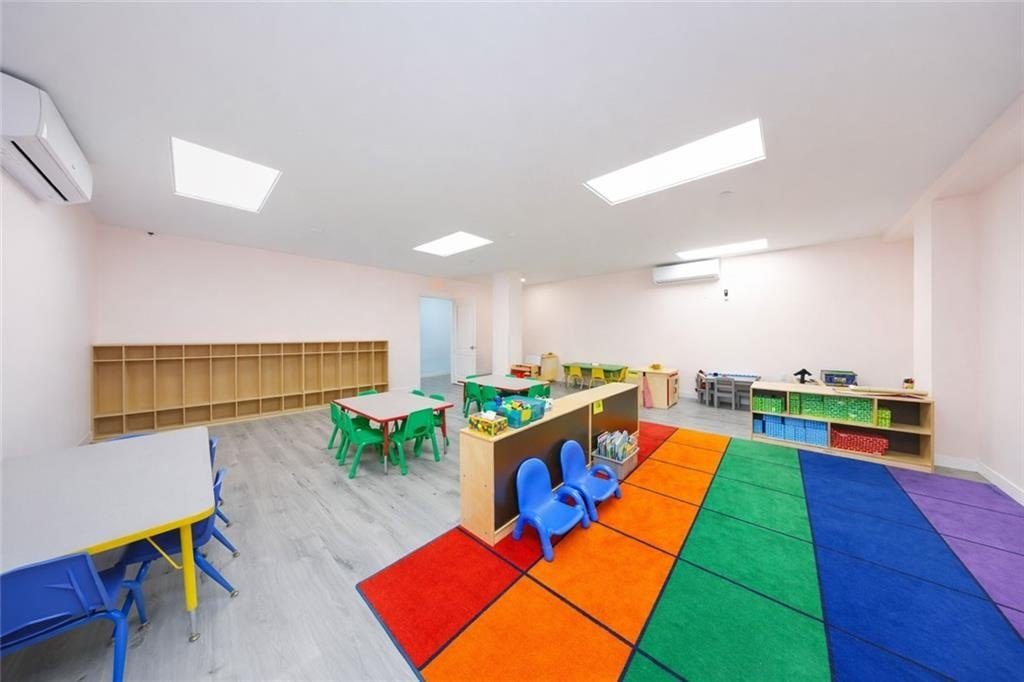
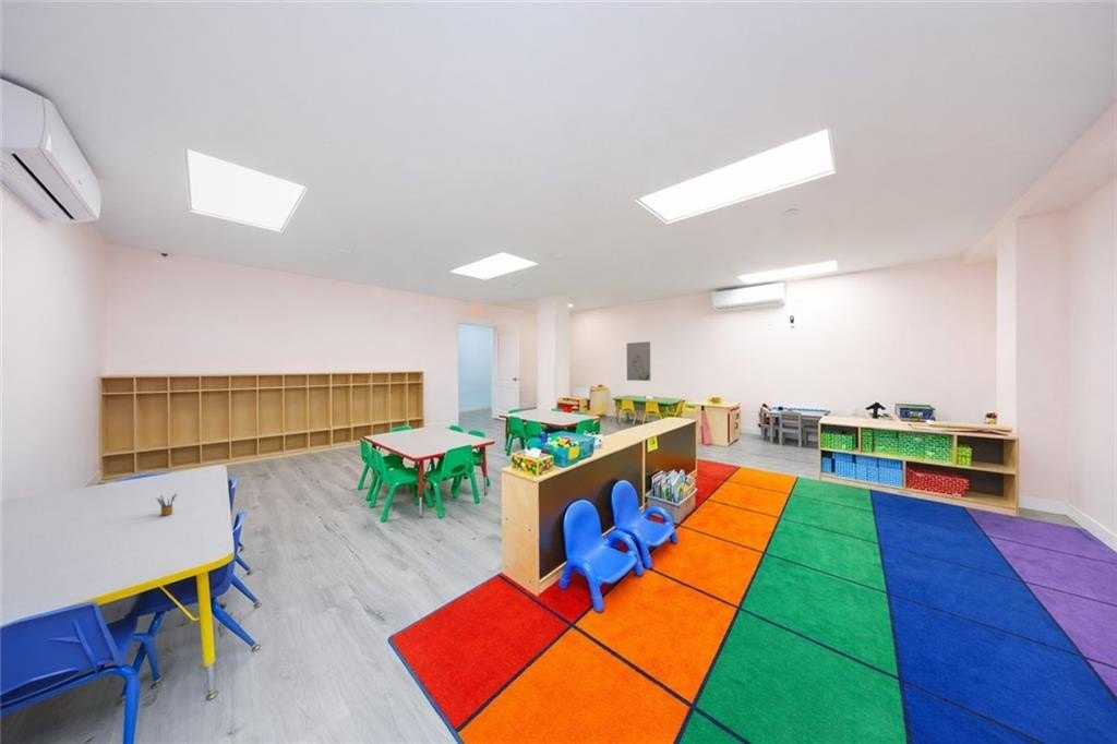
+ wall art [626,340,651,382]
+ pencil box [155,492,178,516]
